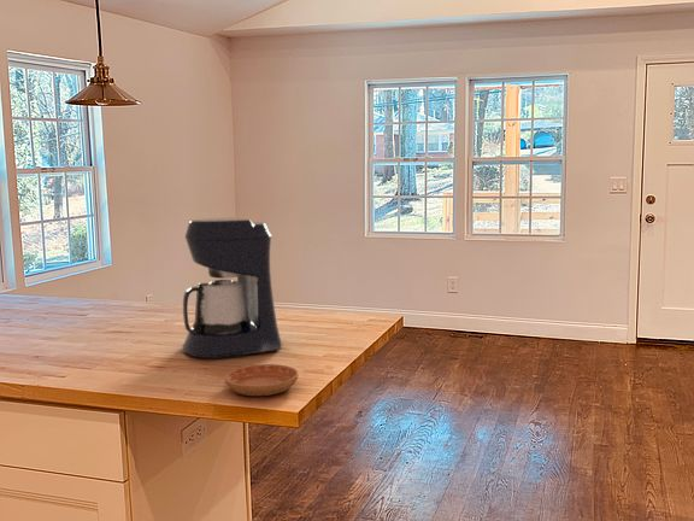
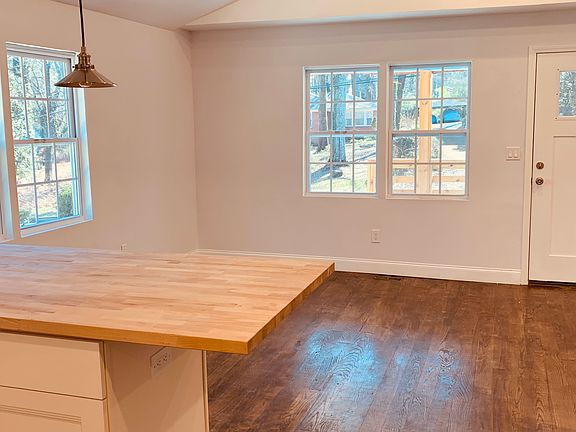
- saucer [223,363,299,397]
- coffee maker [181,216,283,359]
